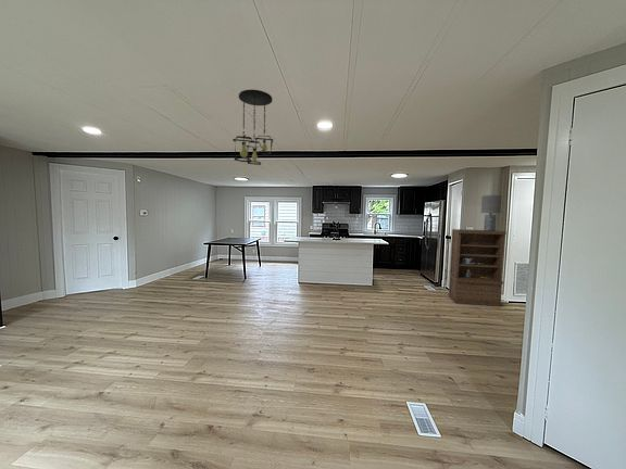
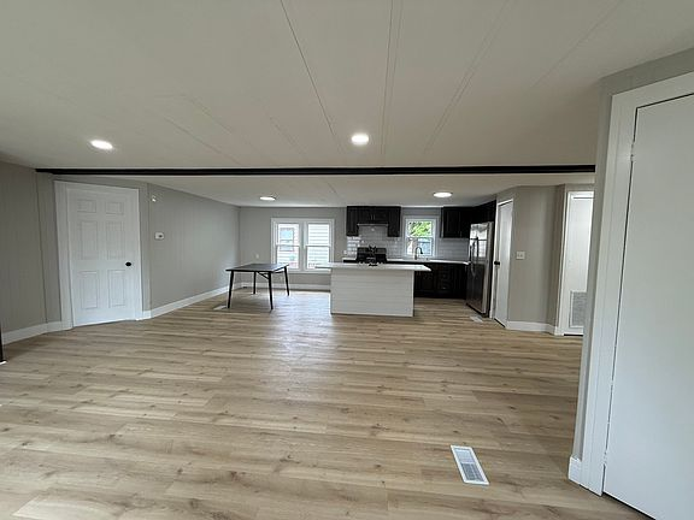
- lamp [480,194,503,231]
- ceiling light fixture [231,89,274,166]
- bookshelf [447,228,508,307]
